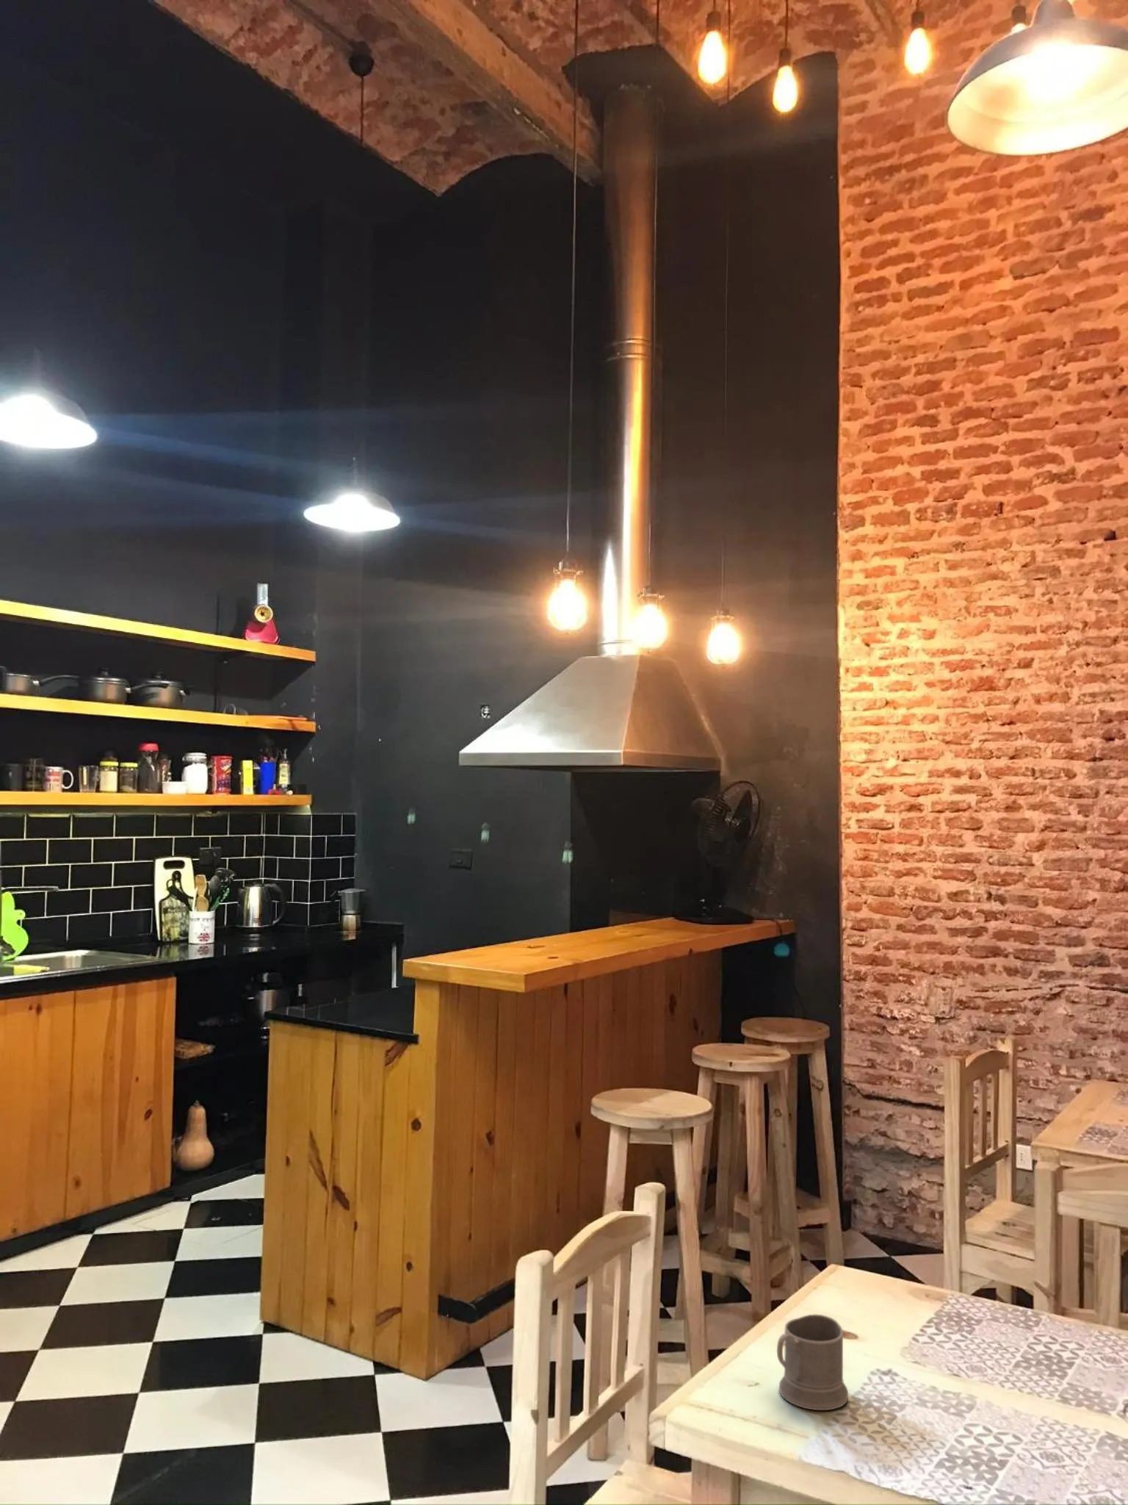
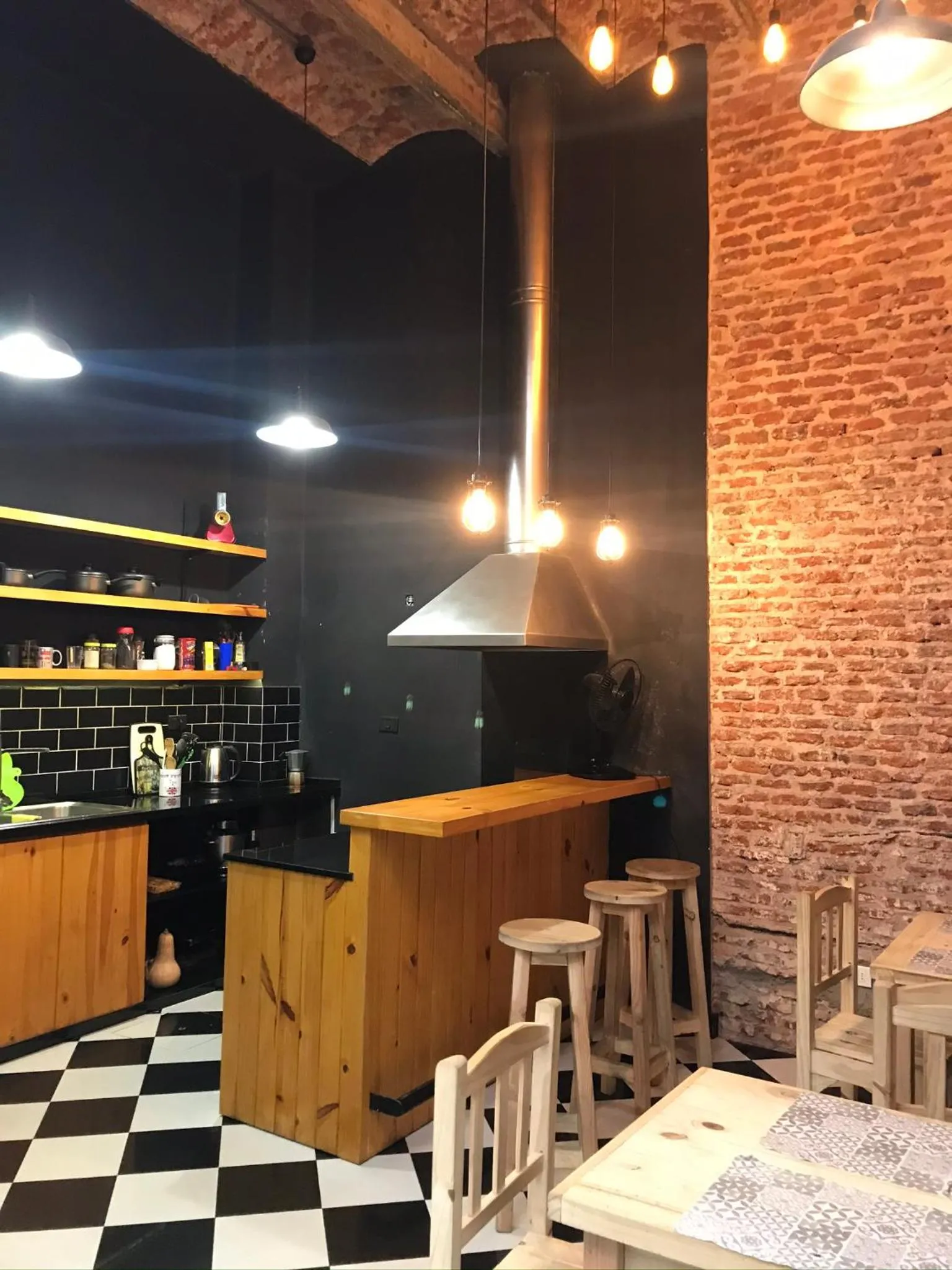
- mug [776,1313,848,1411]
